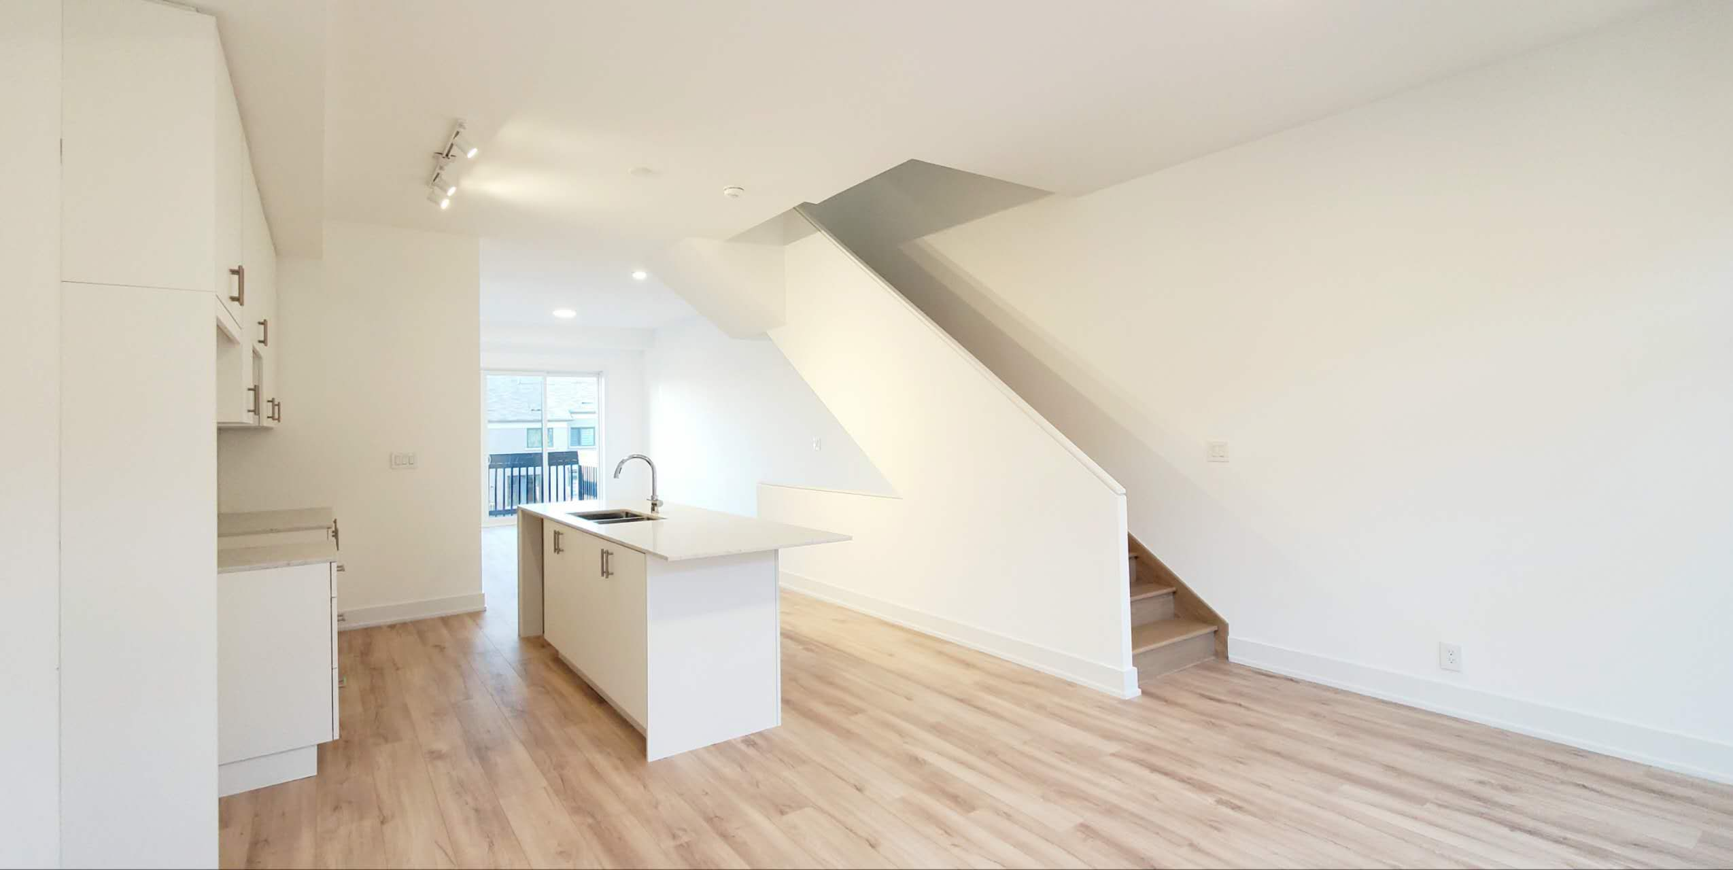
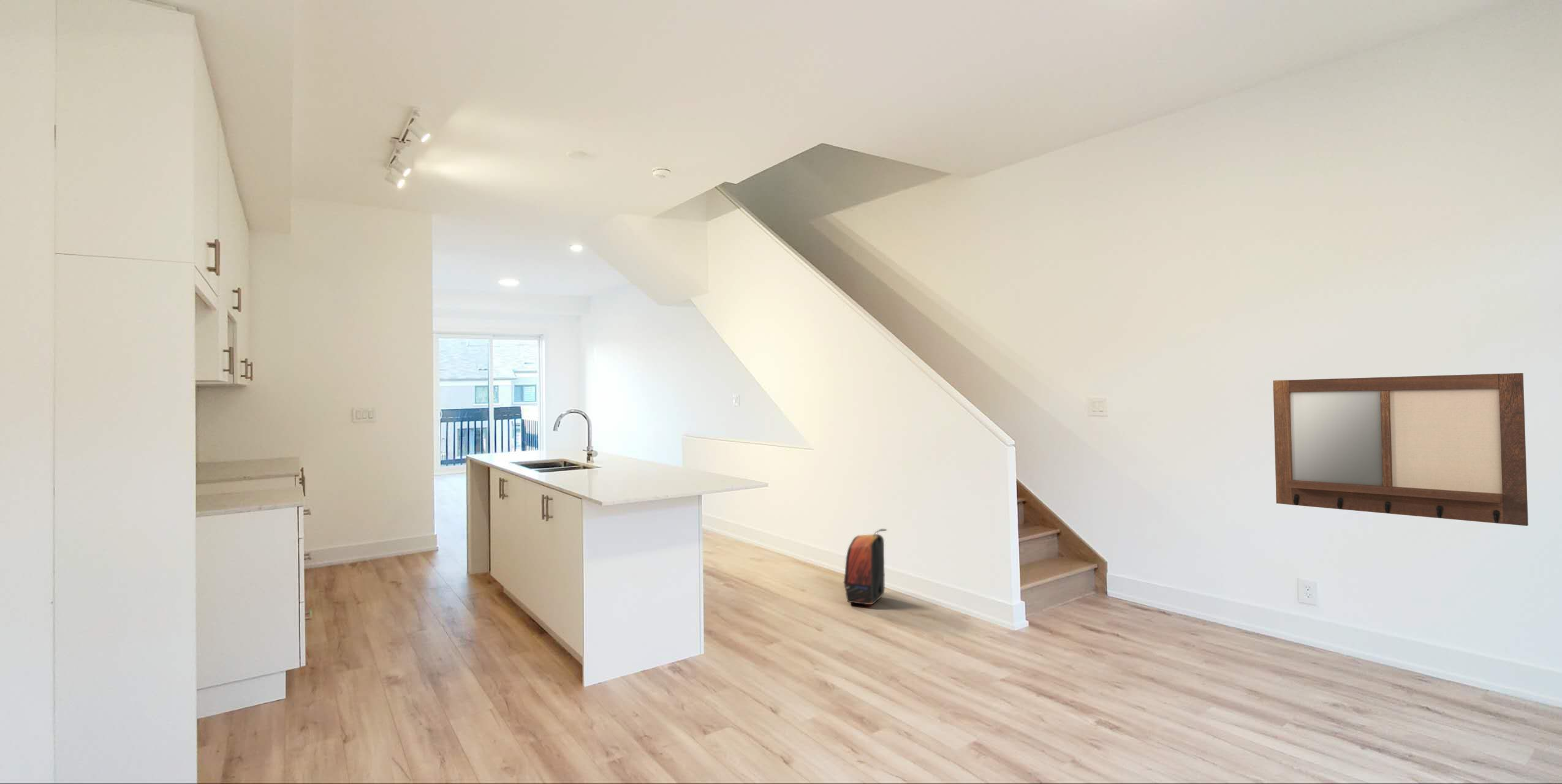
+ backpack [843,529,887,605]
+ writing board [1272,372,1529,527]
